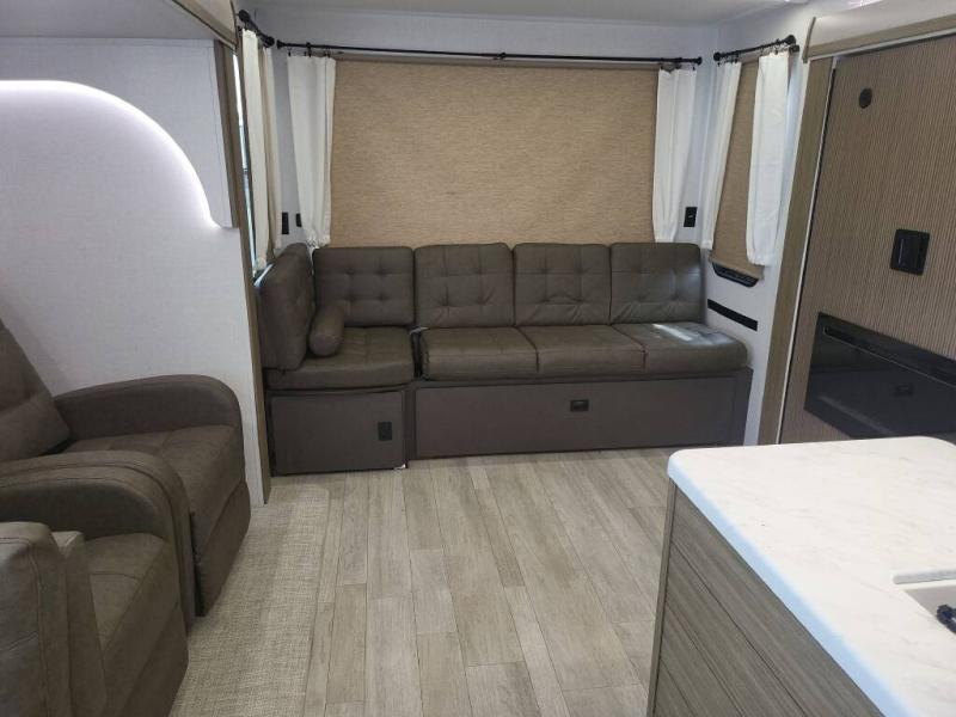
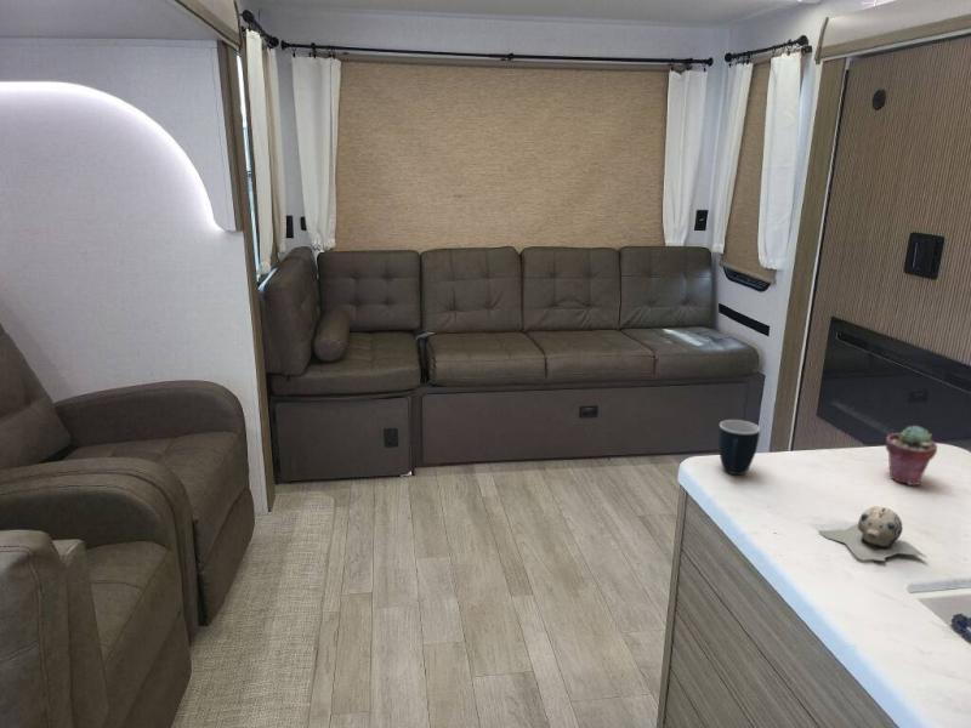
+ potted succulent [885,425,938,487]
+ piggy bank [818,506,929,562]
+ mug [717,419,761,476]
